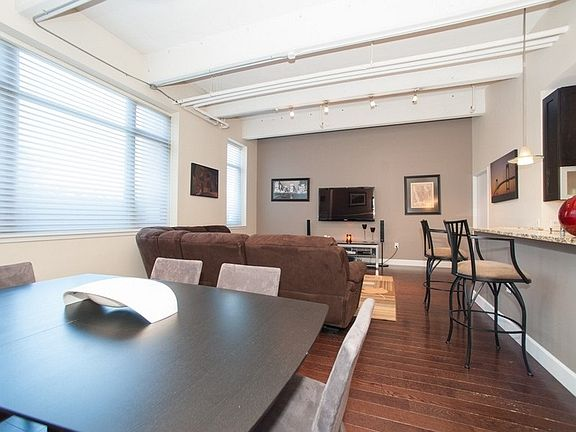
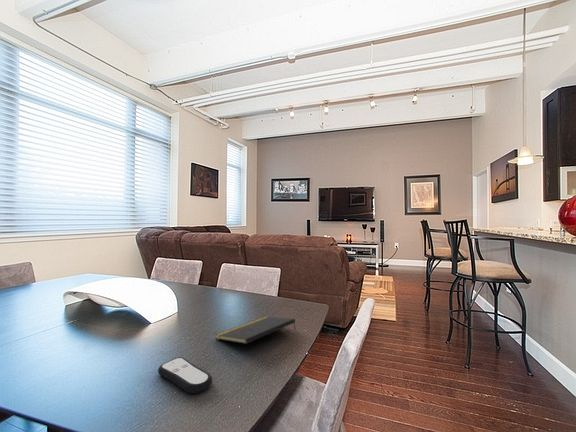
+ notepad [214,316,297,345]
+ remote control [157,356,213,394]
